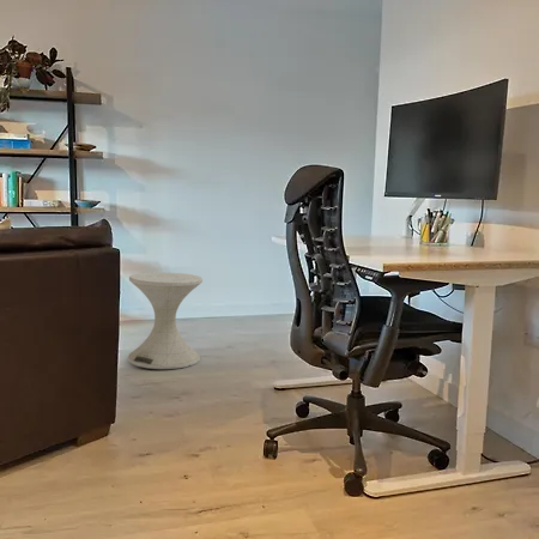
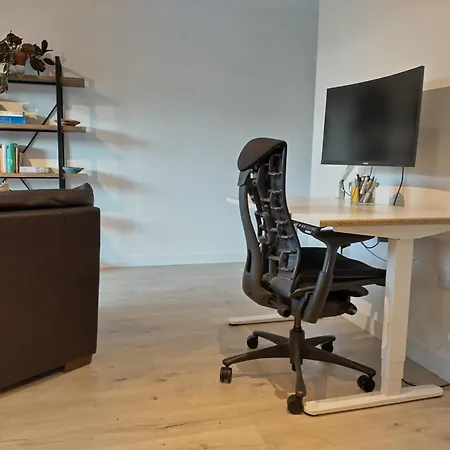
- side table [127,271,204,370]
